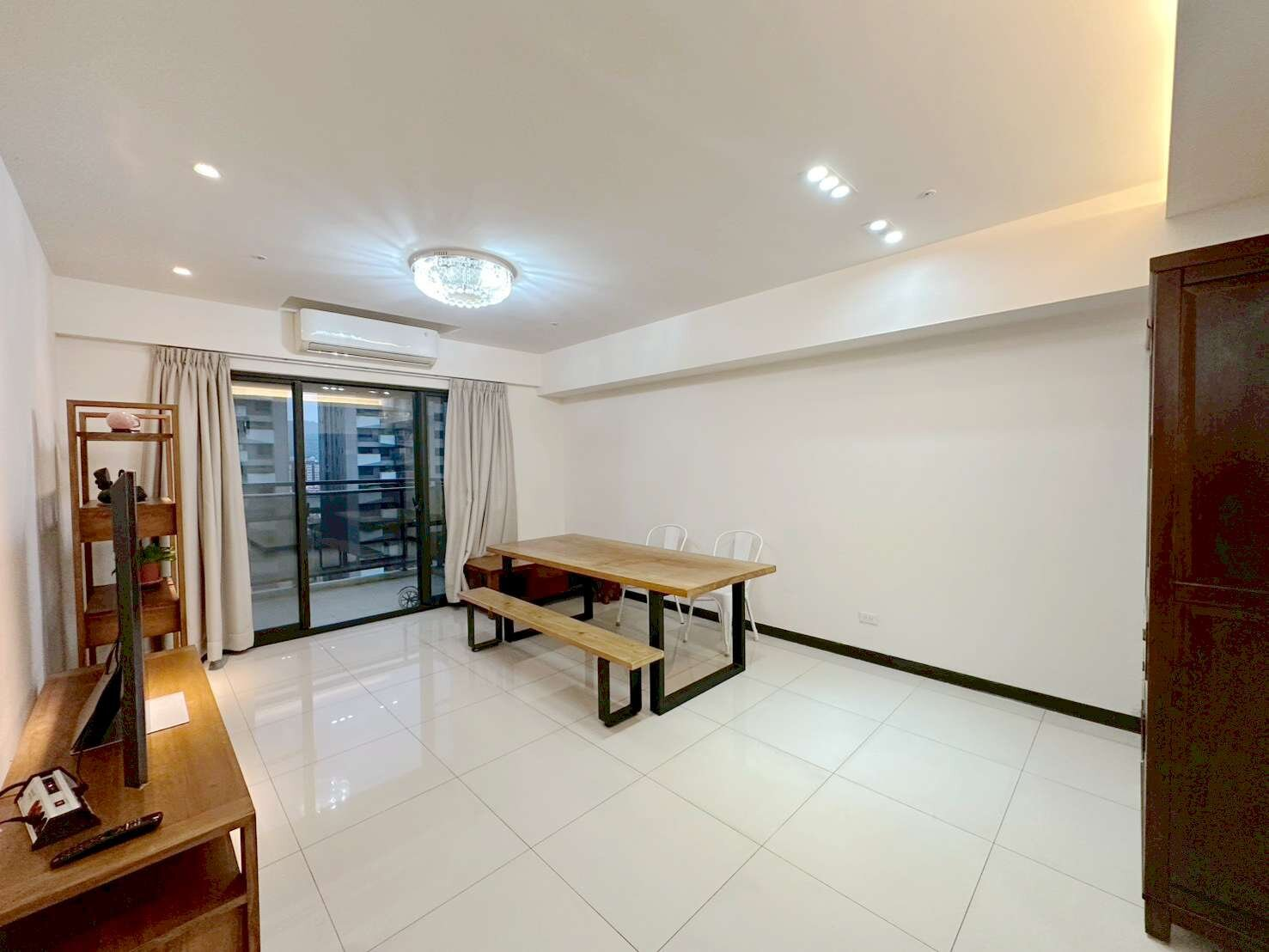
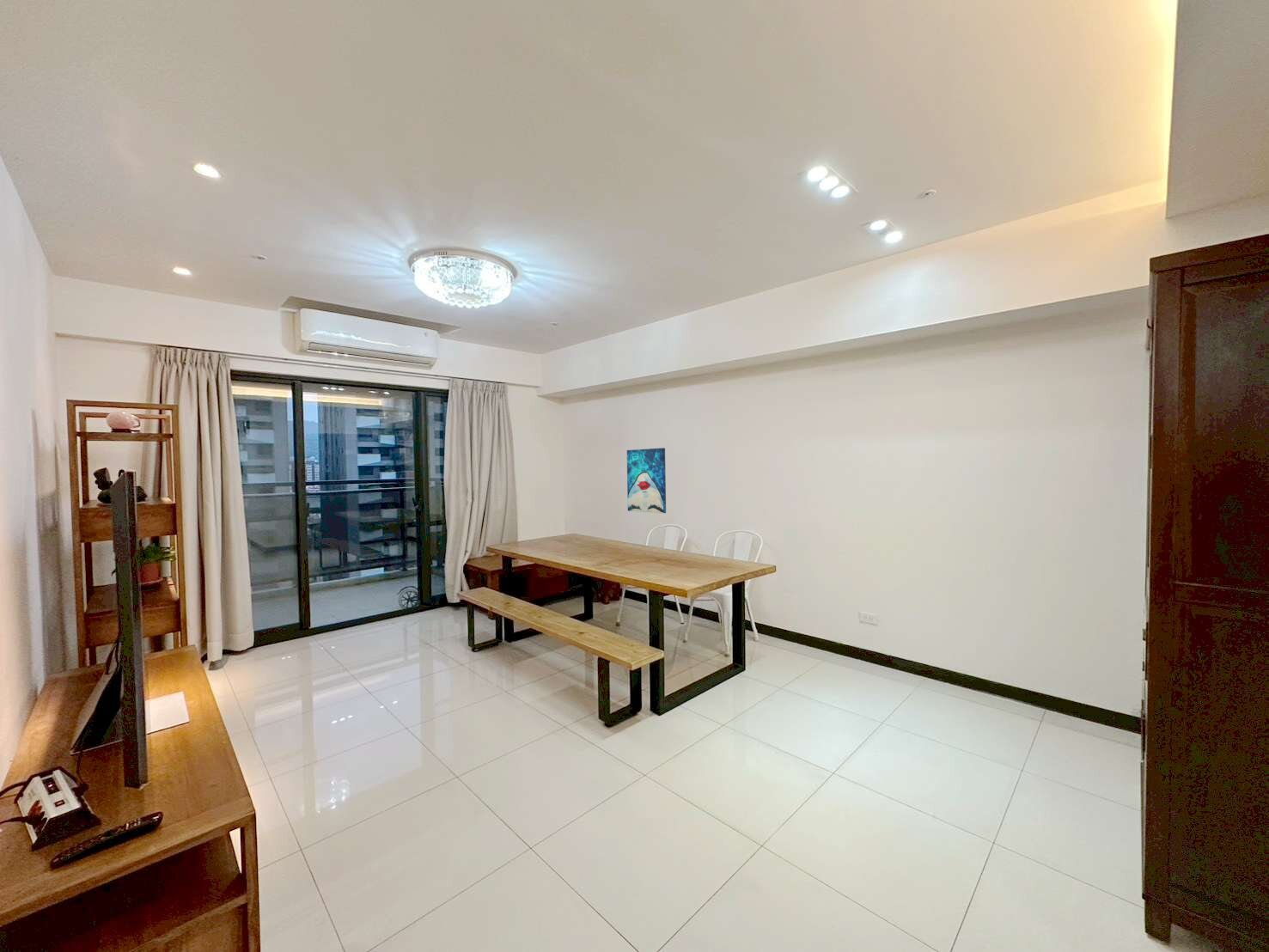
+ wall art [626,447,667,514]
